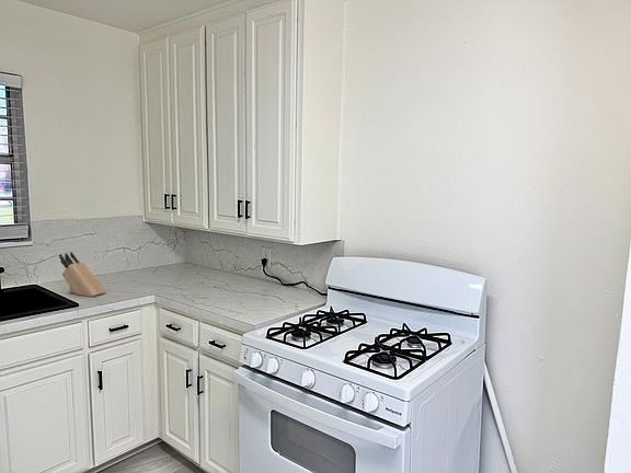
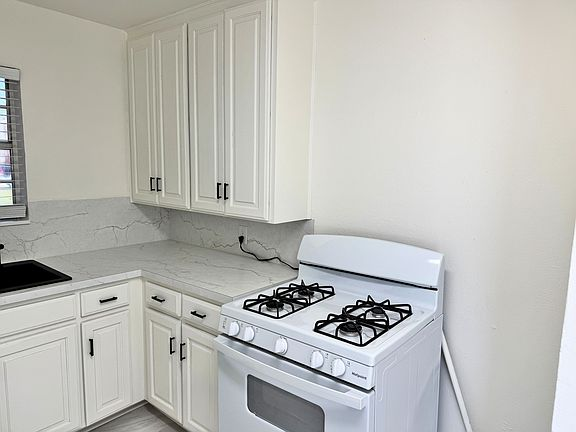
- knife block [58,251,107,298]
